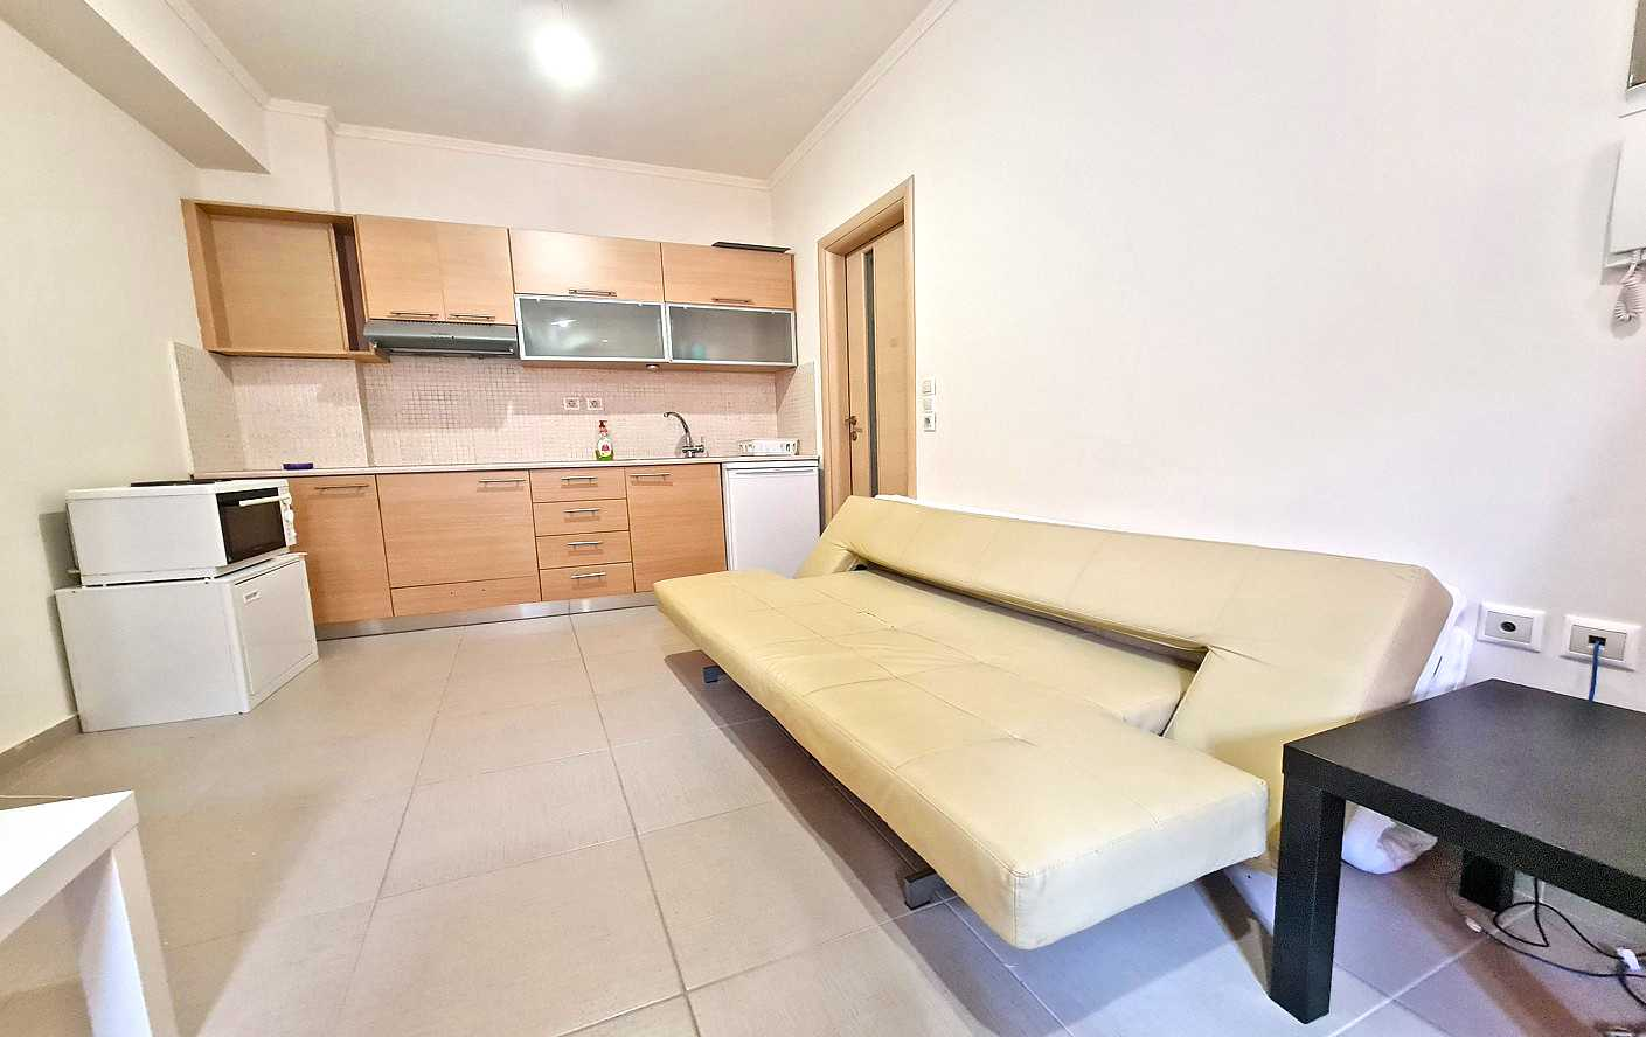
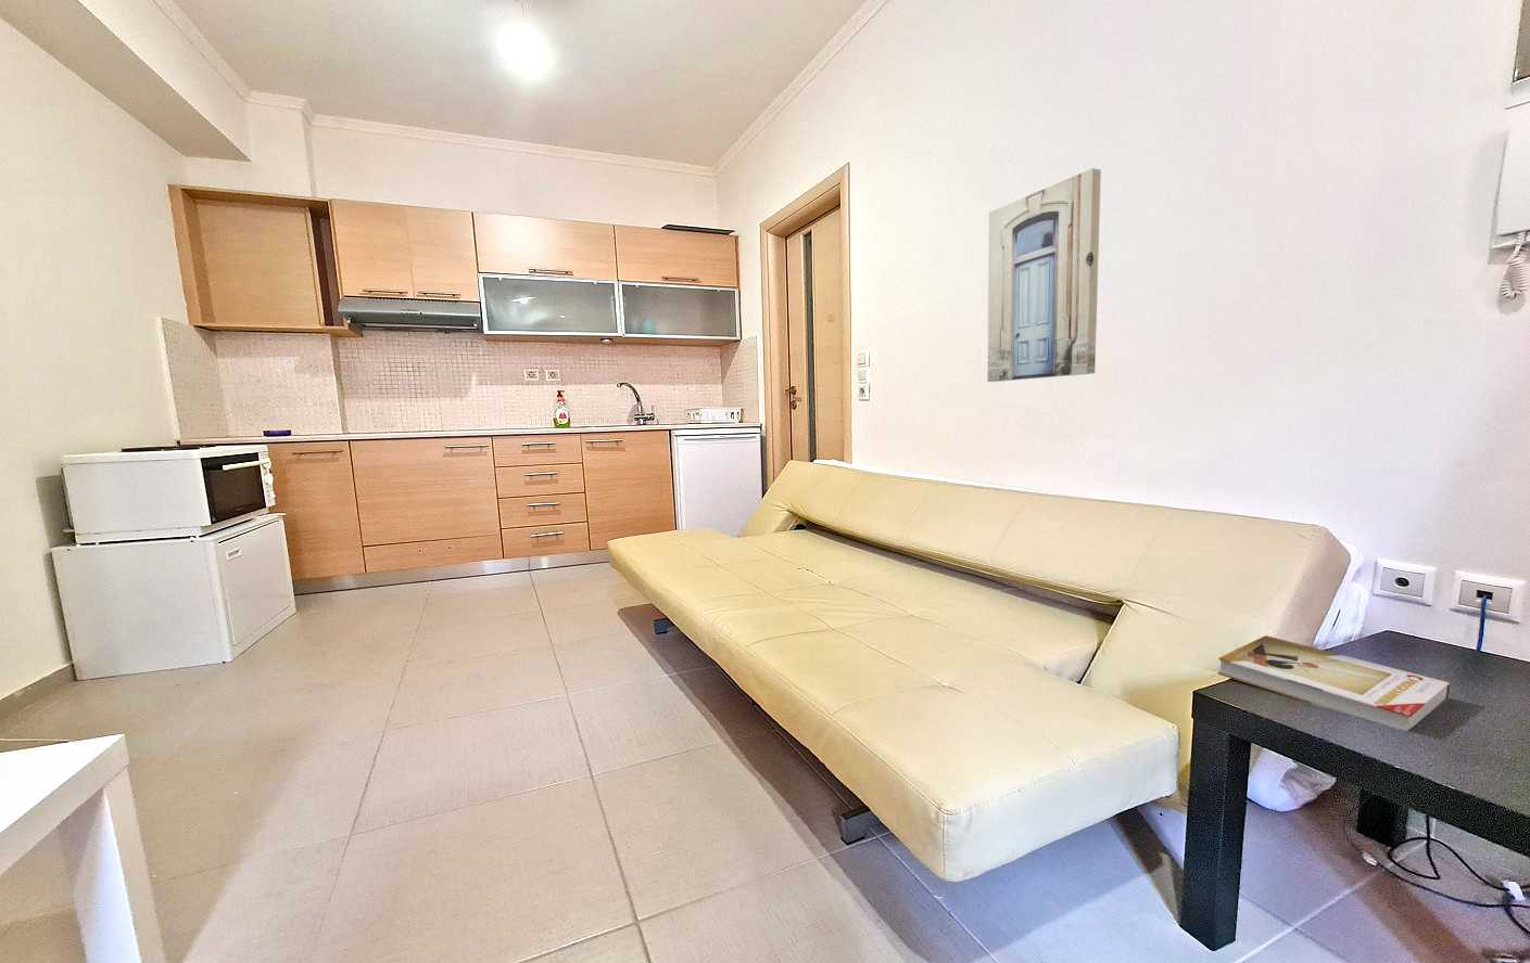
+ book [1217,635,1451,732]
+ wall art [987,168,1103,383]
